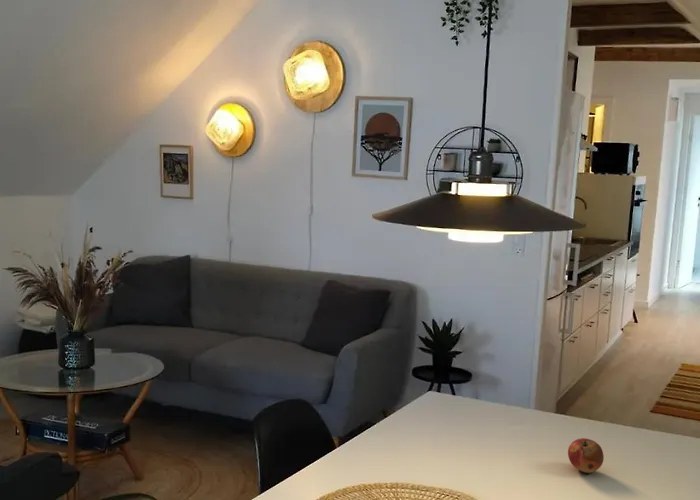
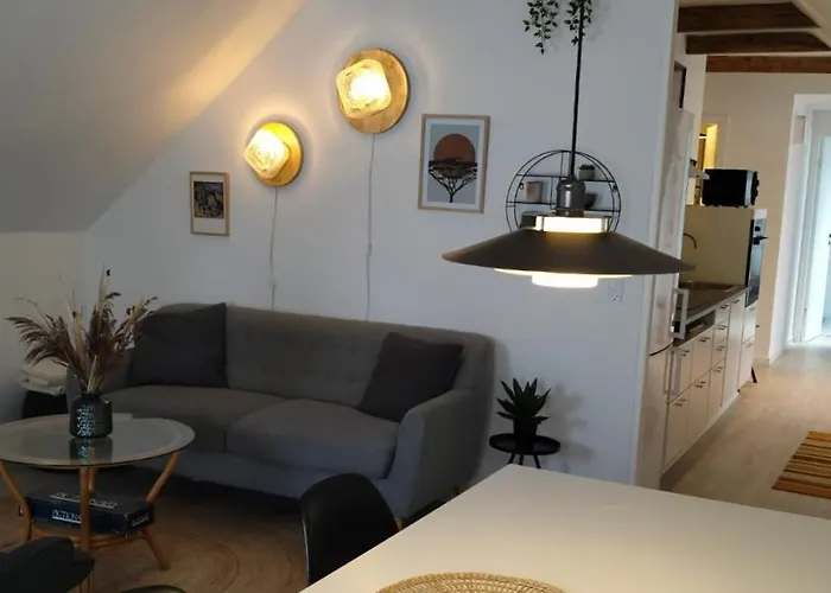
- fruit [567,437,605,474]
